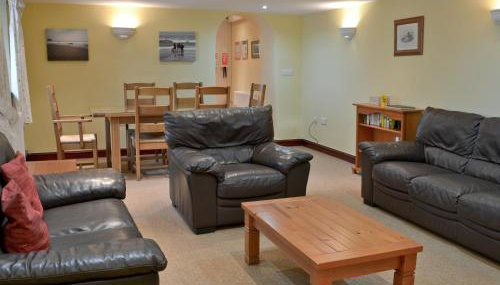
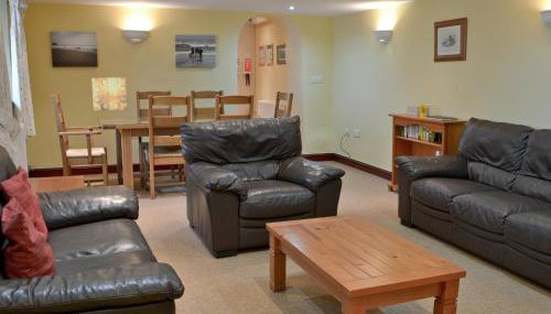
+ wall art [90,77,128,111]
